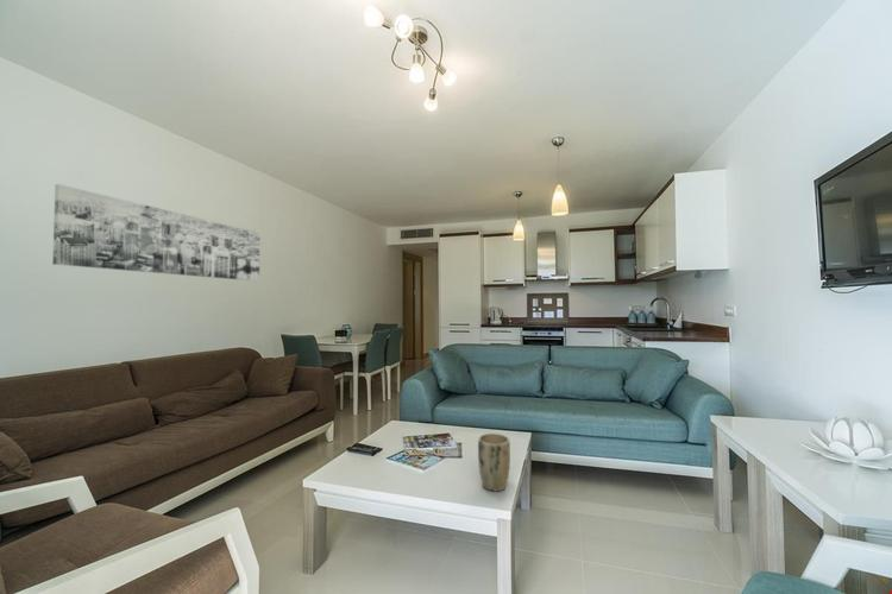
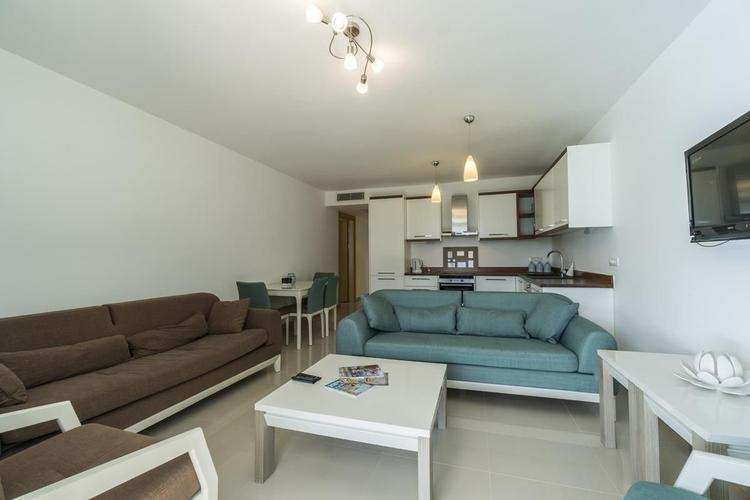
- wall art [51,183,262,283]
- plant pot [477,432,511,493]
